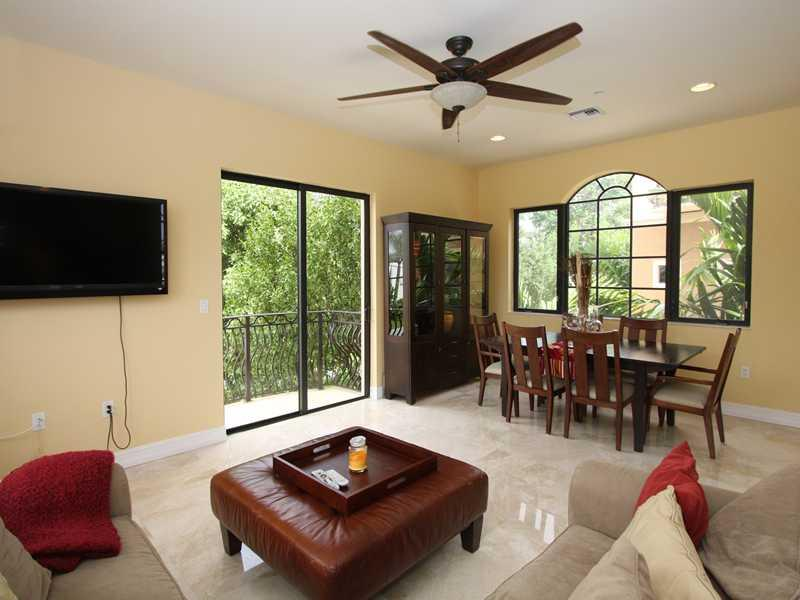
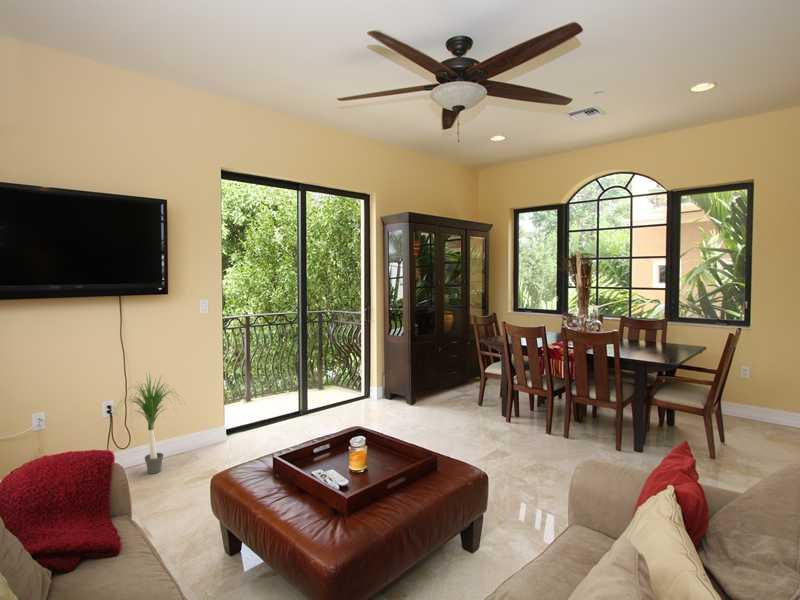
+ potted plant [111,369,186,475]
